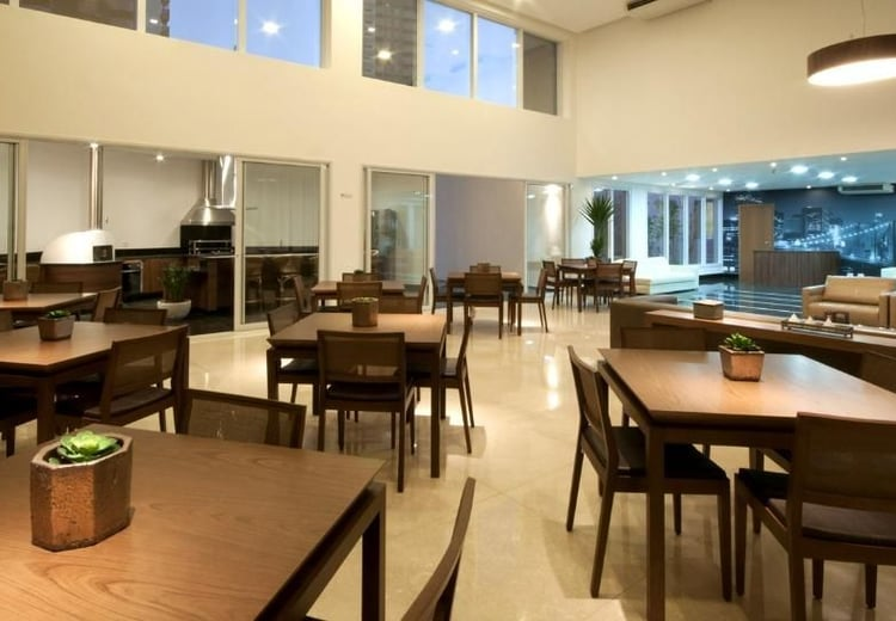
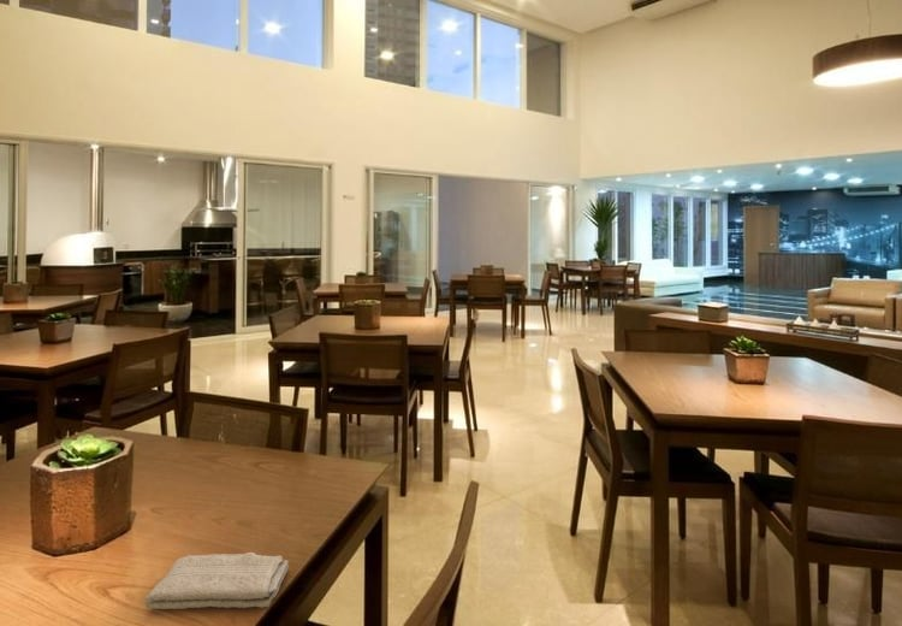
+ washcloth [144,551,290,610]
